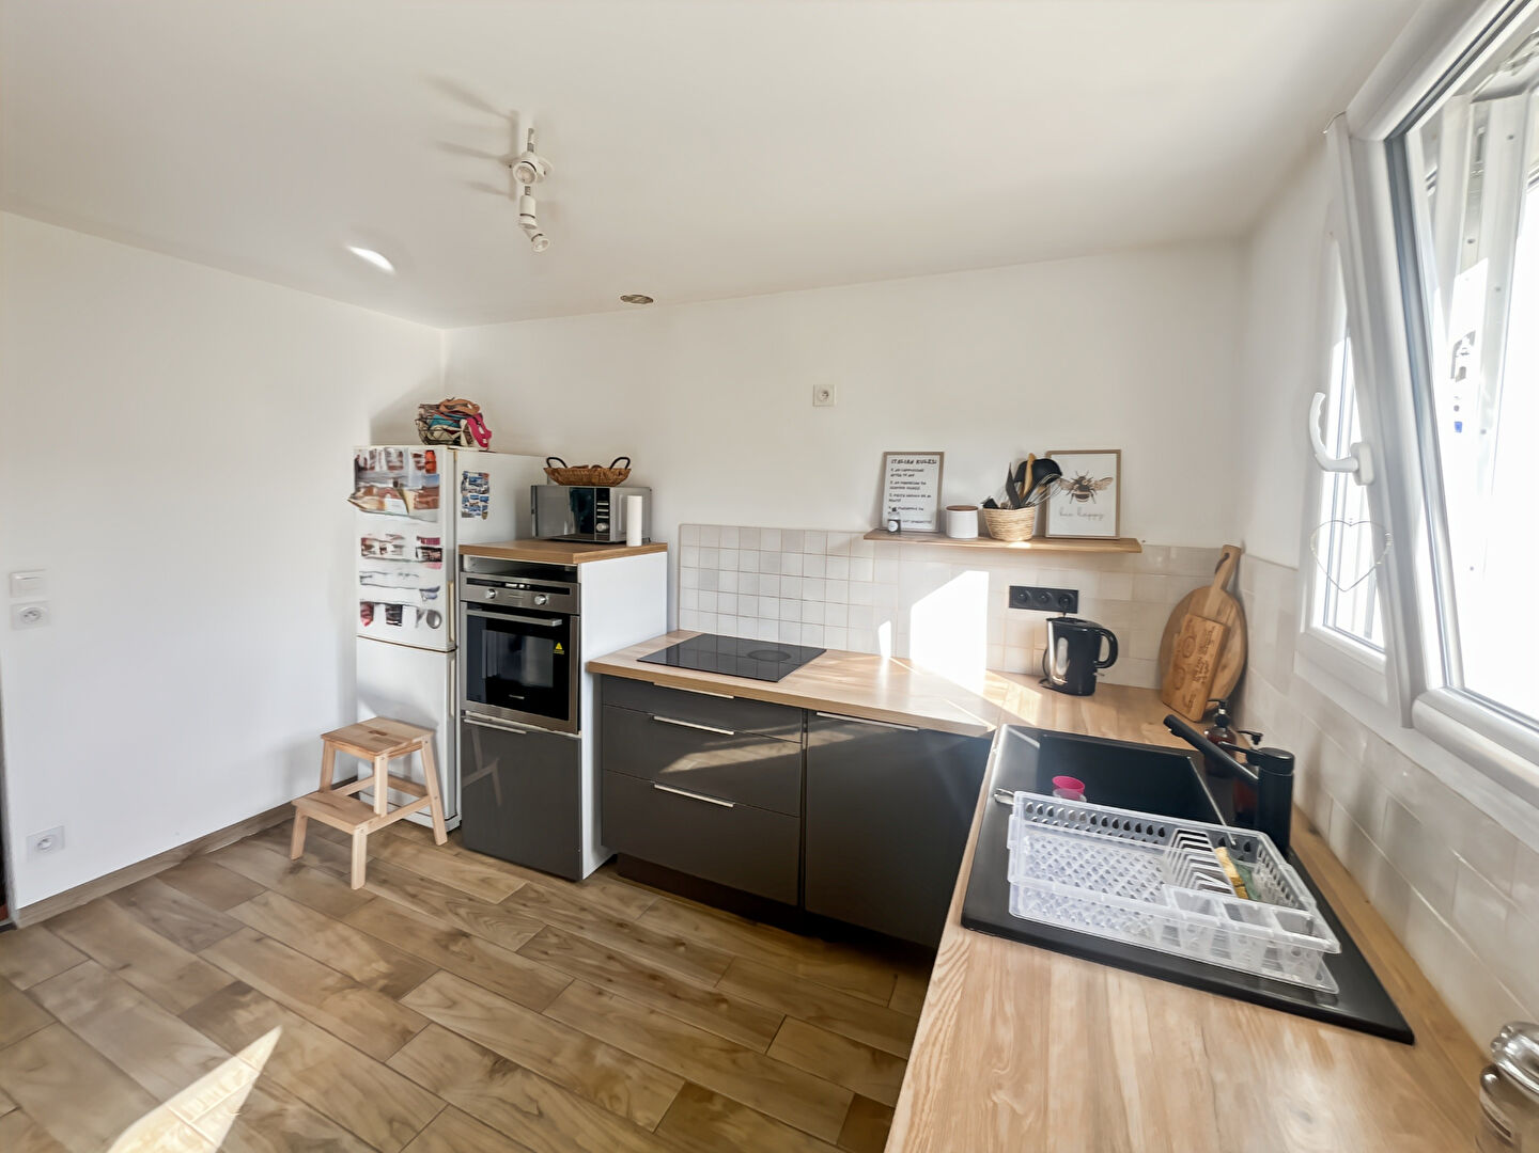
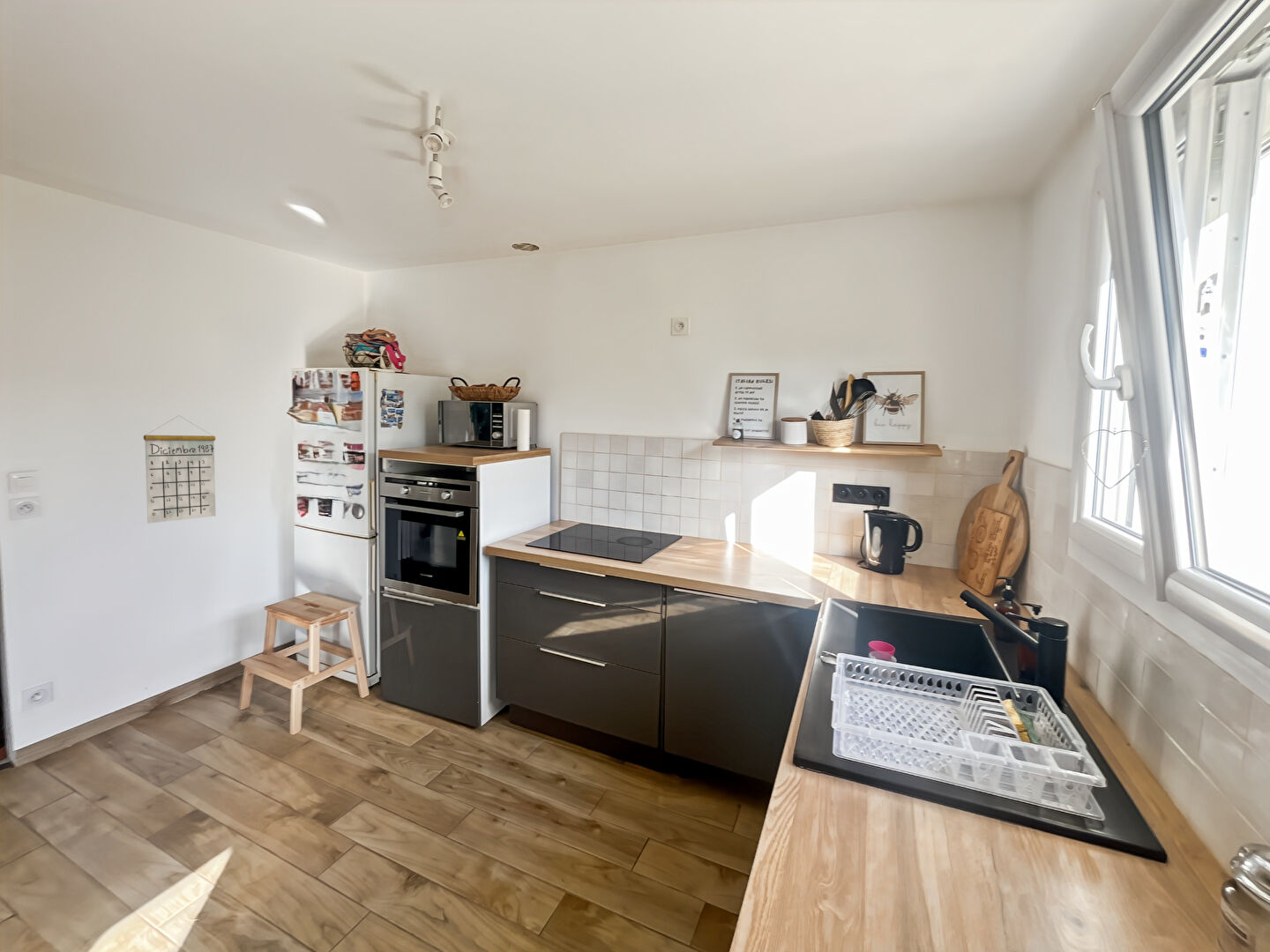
+ calendar [143,415,217,524]
